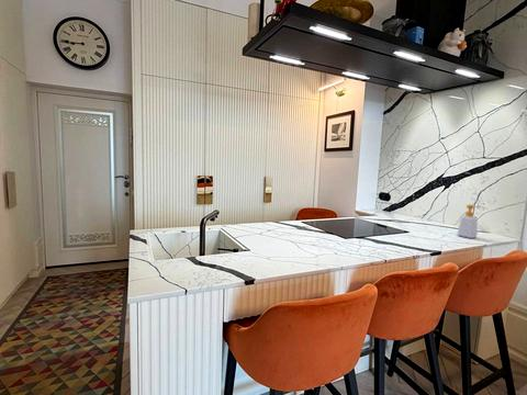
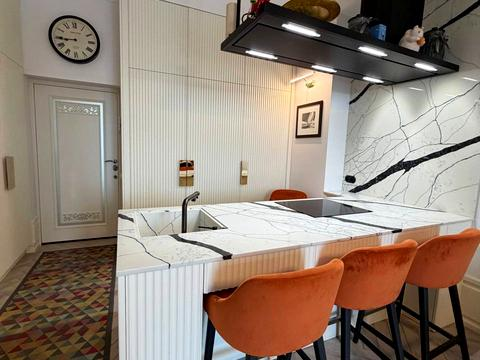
- soap bottle [457,203,486,239]
